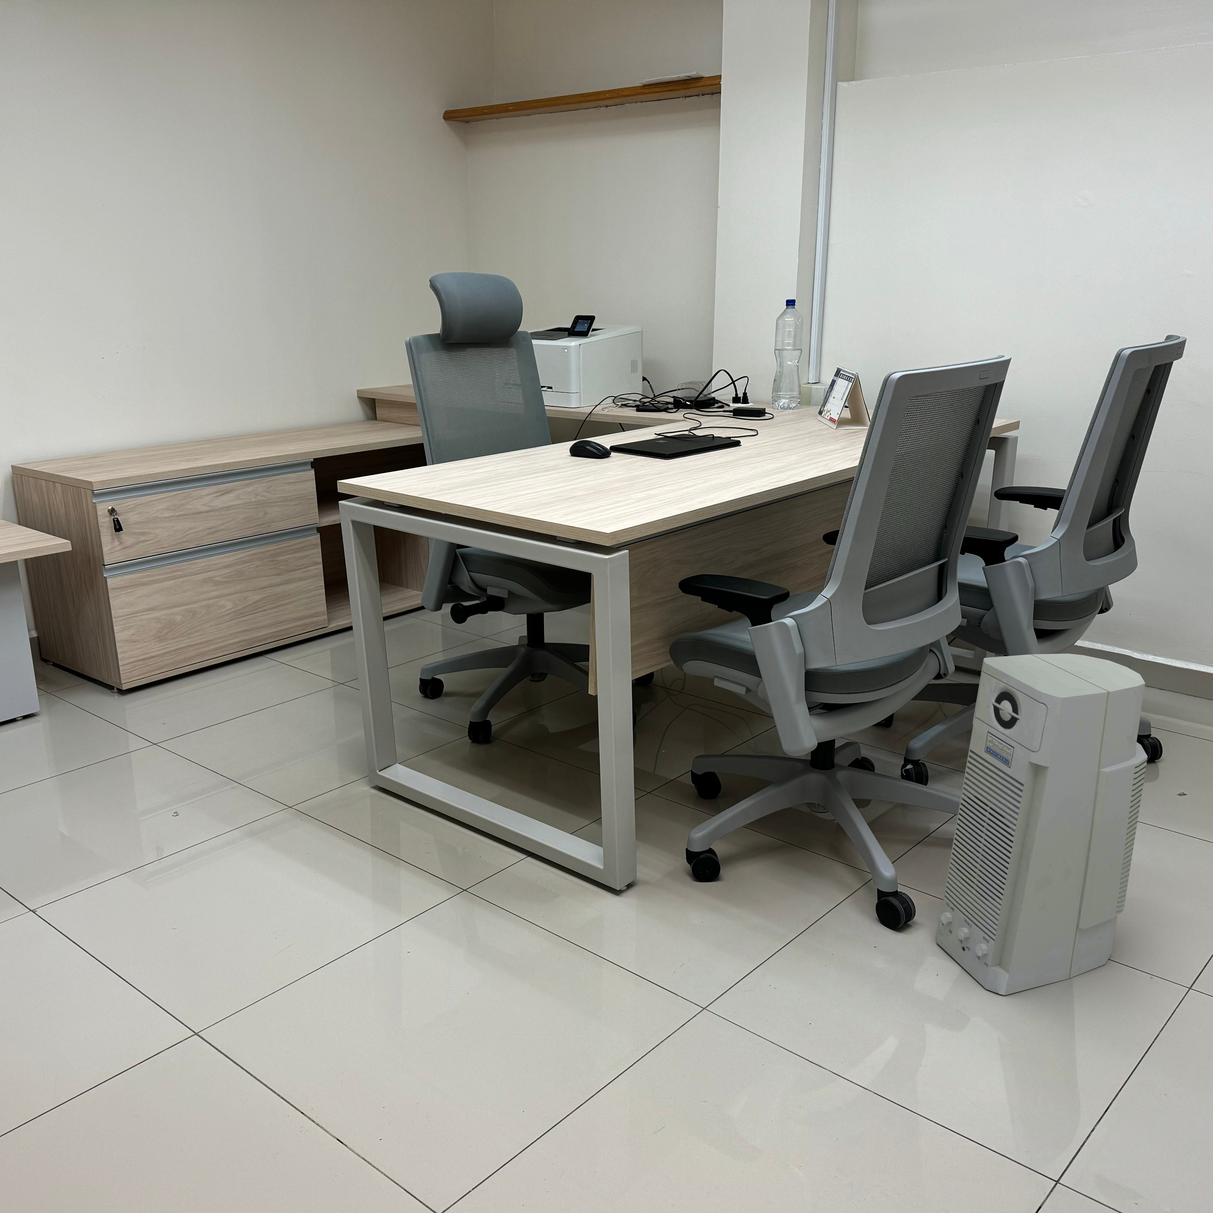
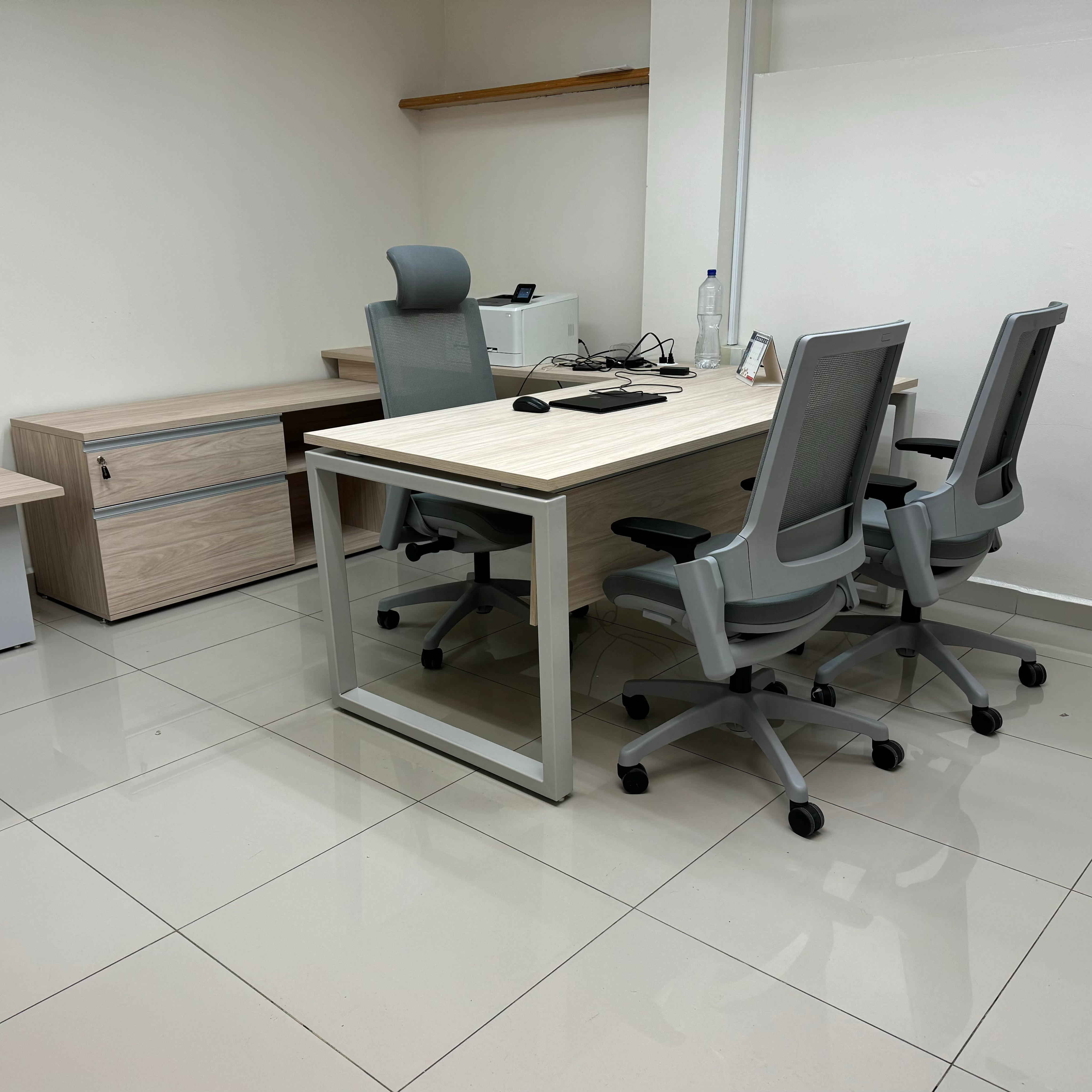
- air purifier [936,653,1147,995]
